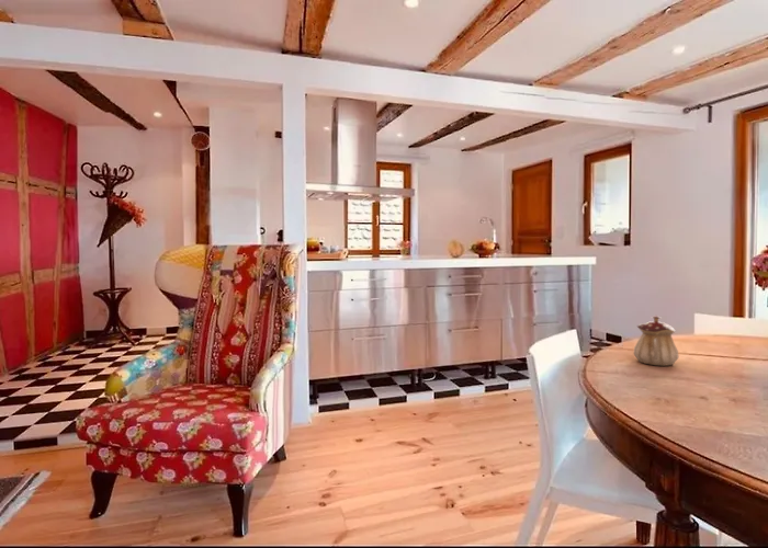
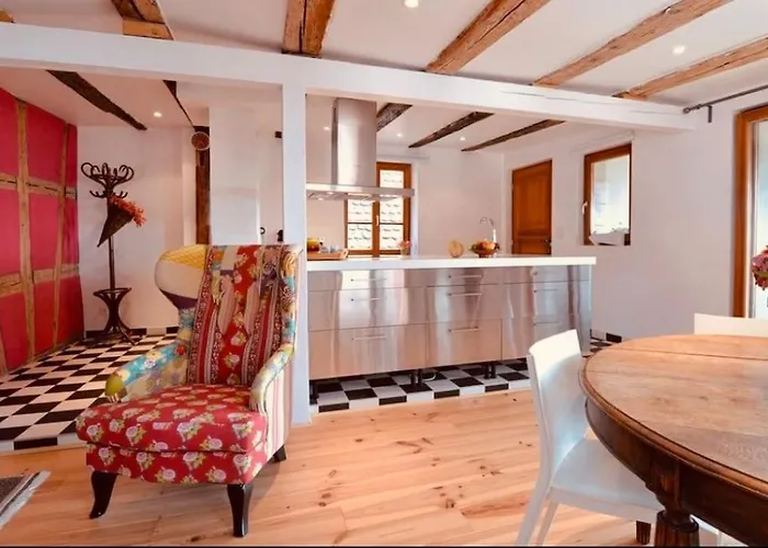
- teapot [633,315,680,367]
